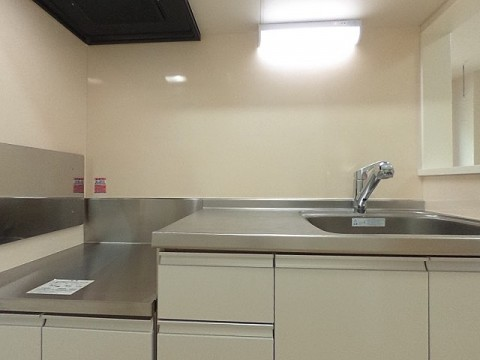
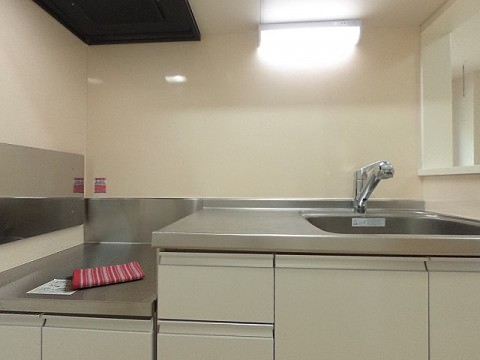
+ dish towel [70,261,146,290]
